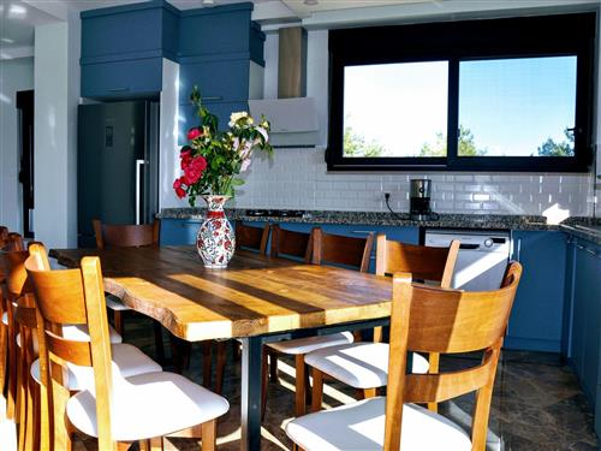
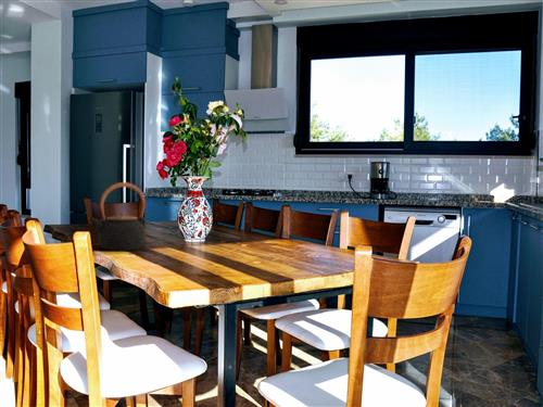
+ teapot [87,181,147,252]
